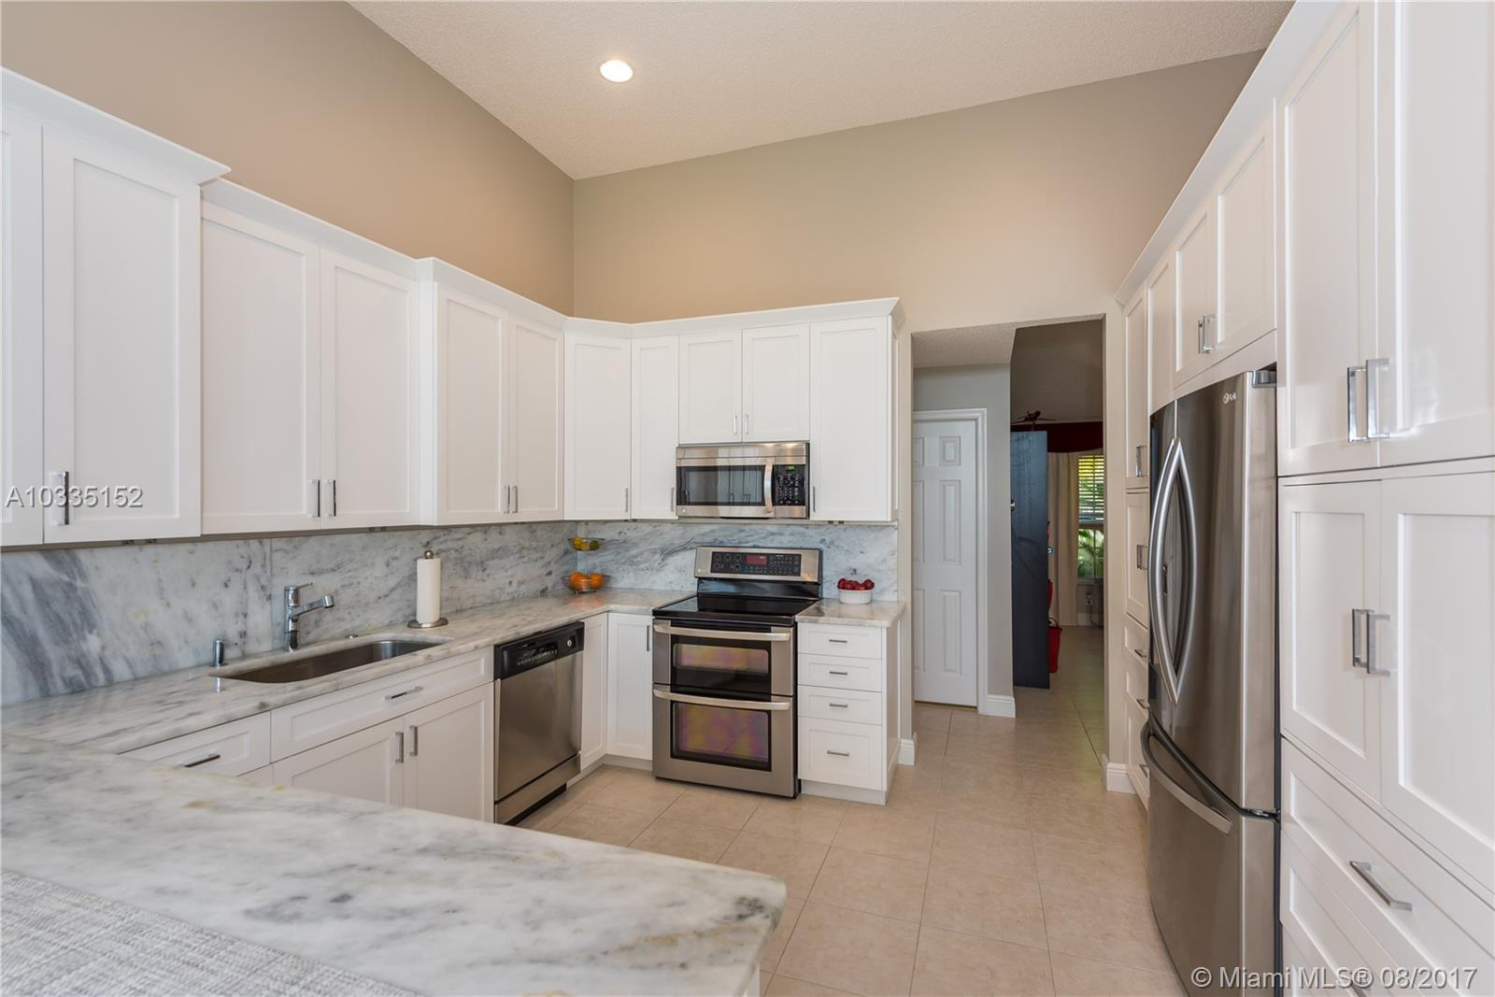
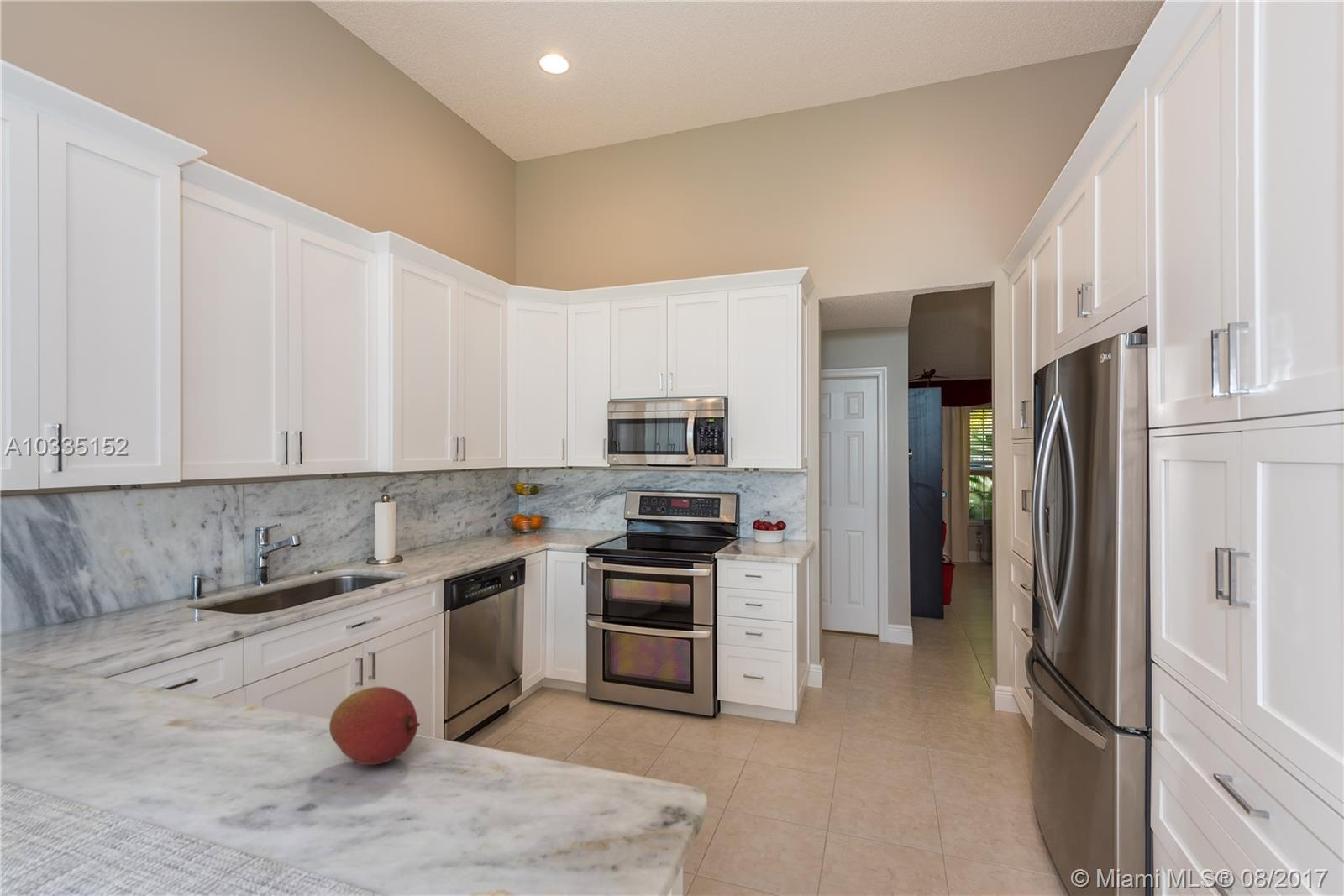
+ fruit [328,686,421,766]
